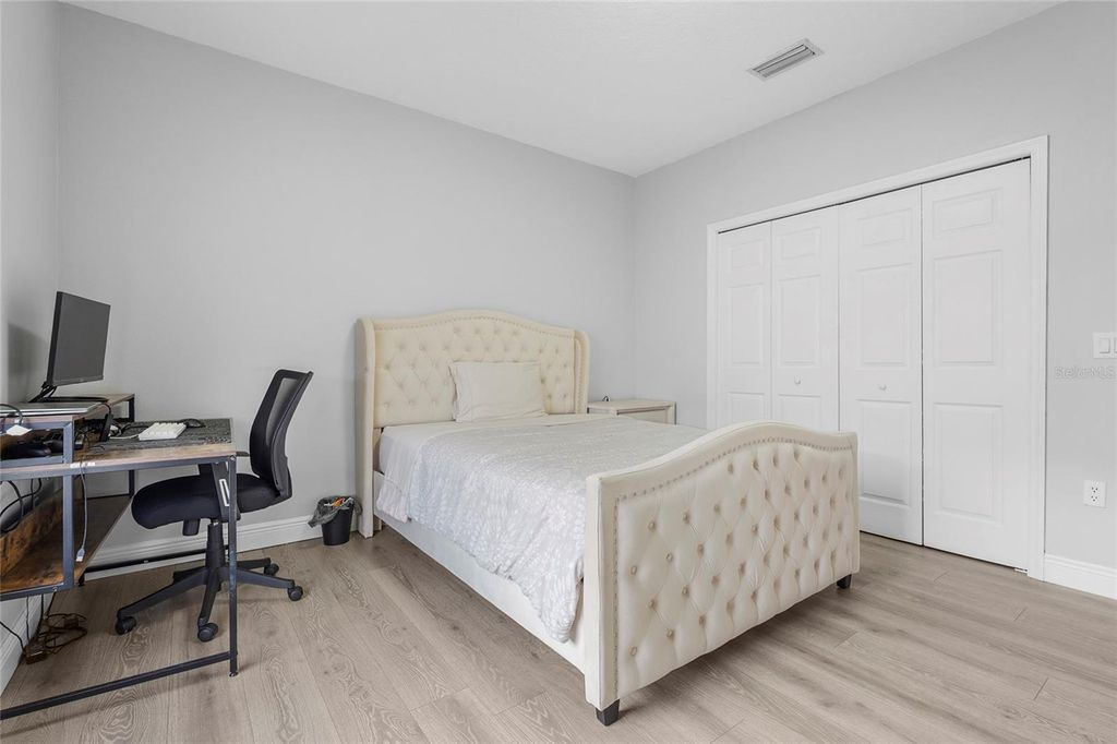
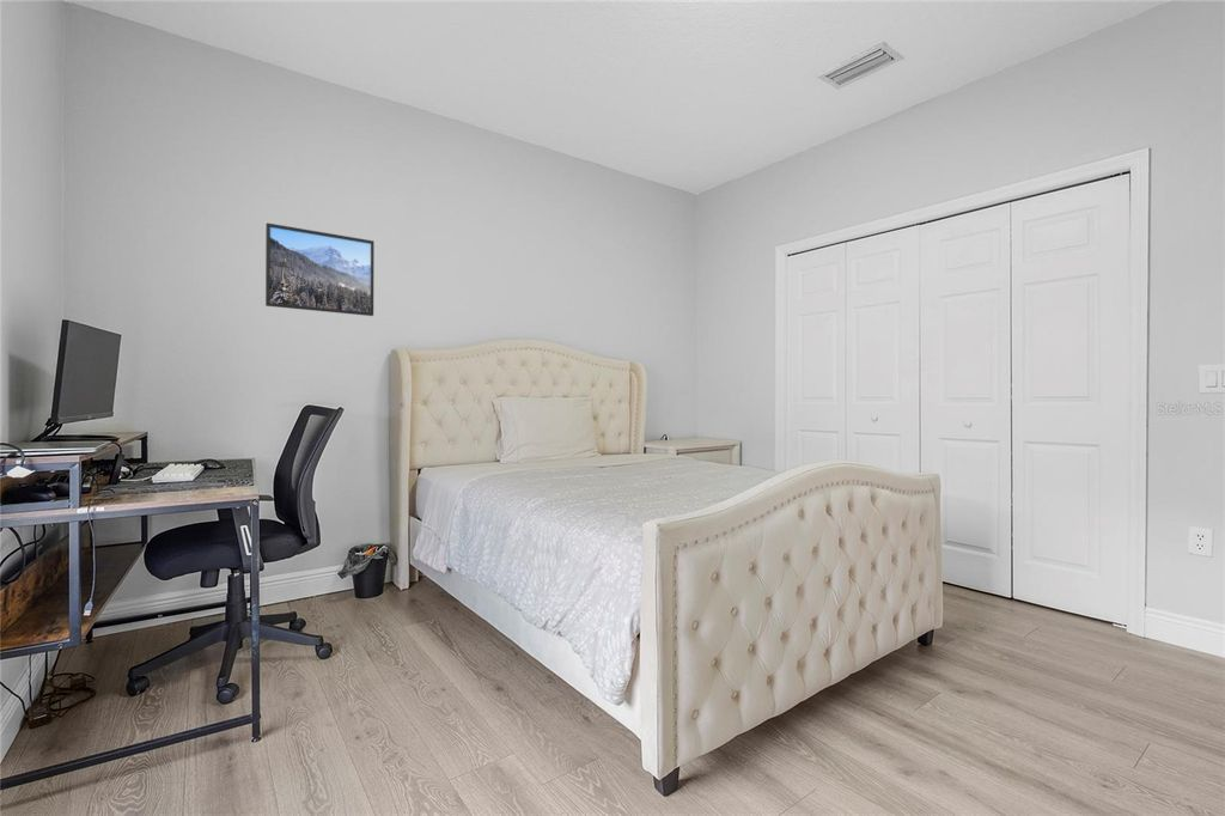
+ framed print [264,223,376,317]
